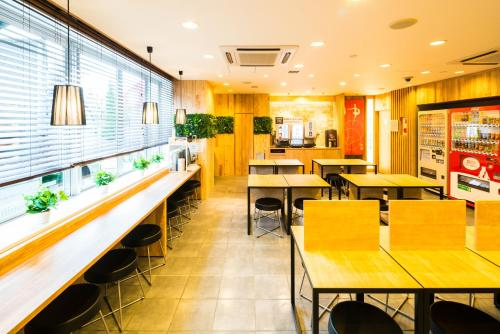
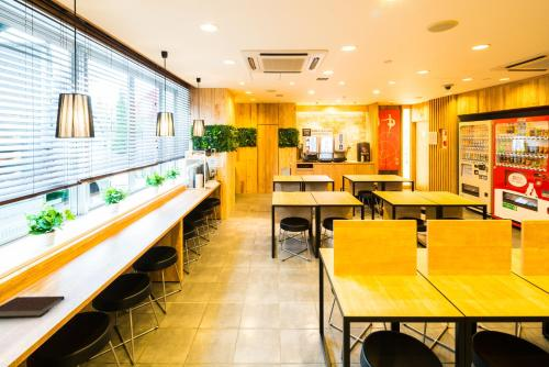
+ notebook [0,296,65,319]
